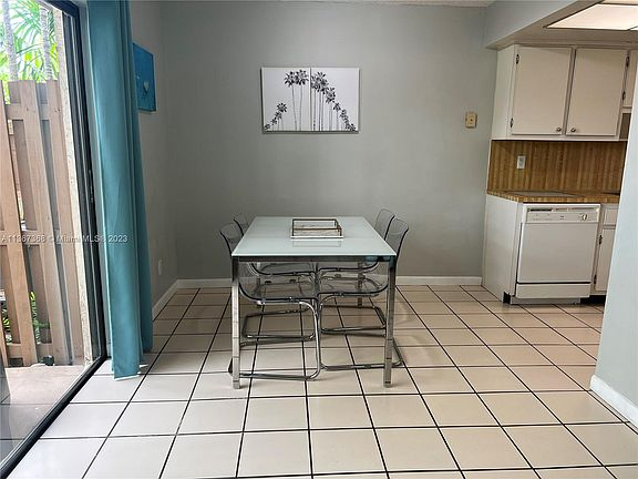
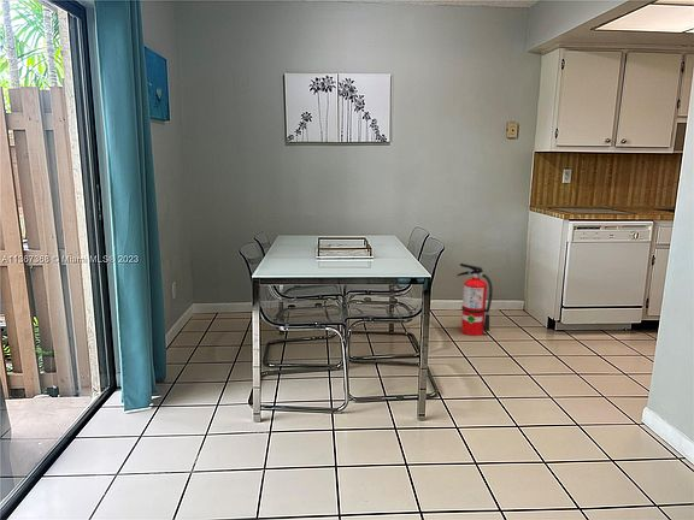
+ fire extinguisher [455,262,494,337]
